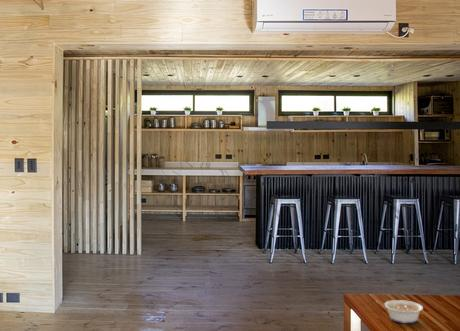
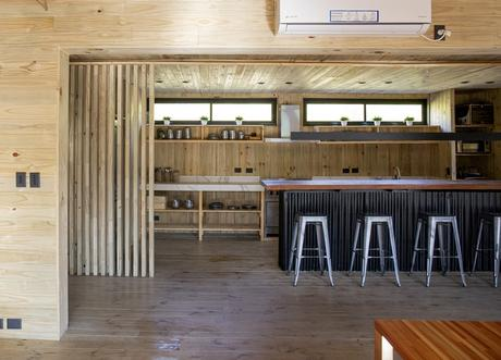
- legume [375,299,424,324]
